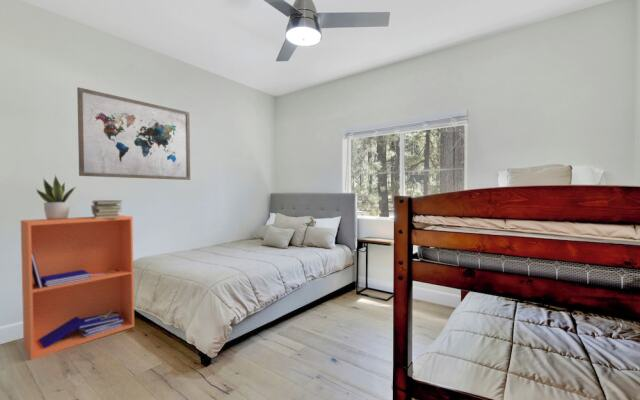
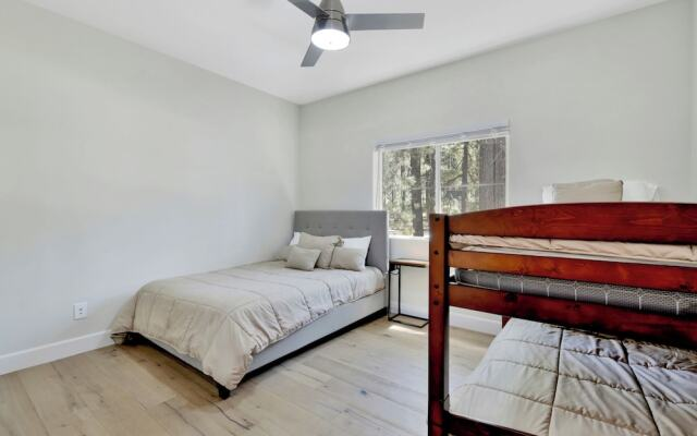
- book stack [90,199,123,219]
- potted plant [35,173,76,220]
- bookshelf [20,214,135,361]
- wall art [76,86,191,181]
